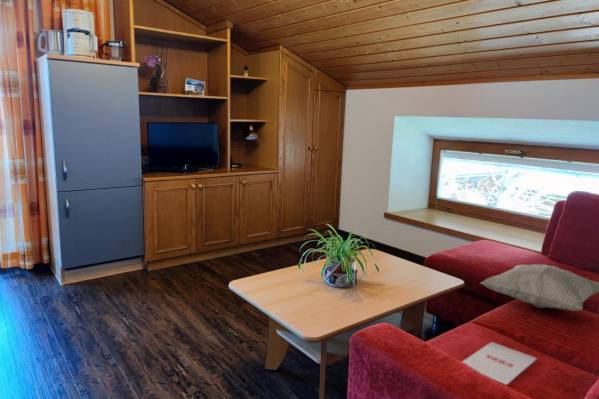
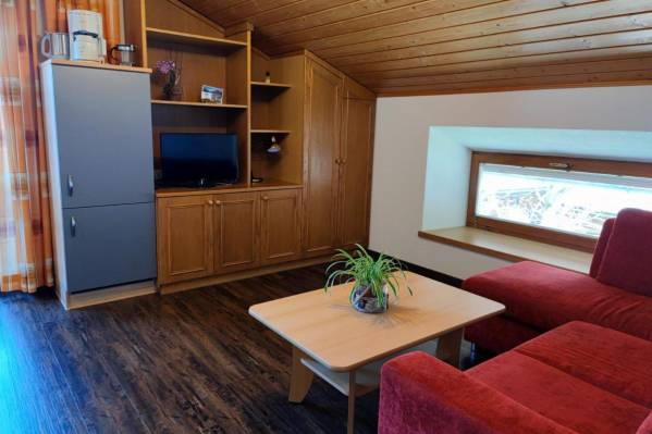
- magazine [461,341,537,386]
- decorative pillow [479,263,599,312]
